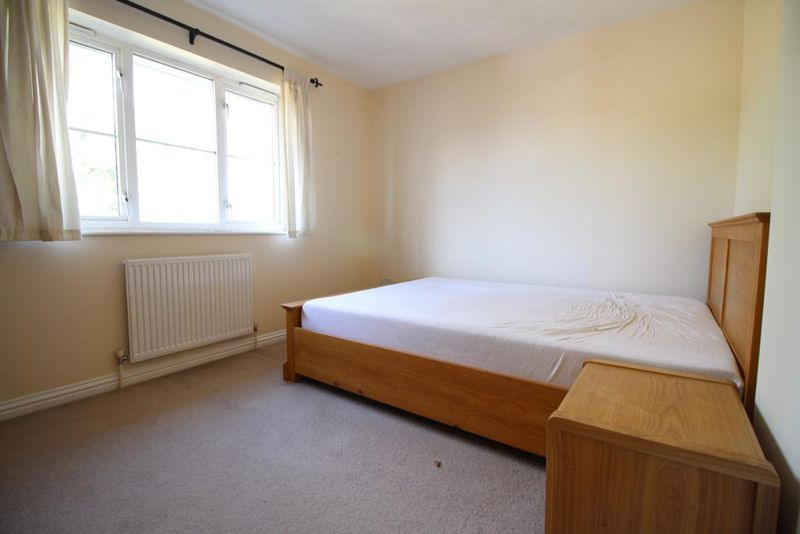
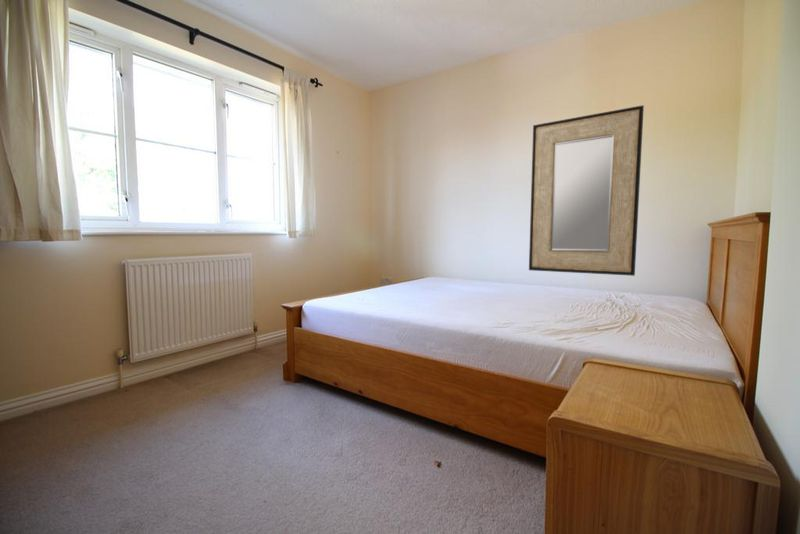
+ home mirror [528,104,645,277]
